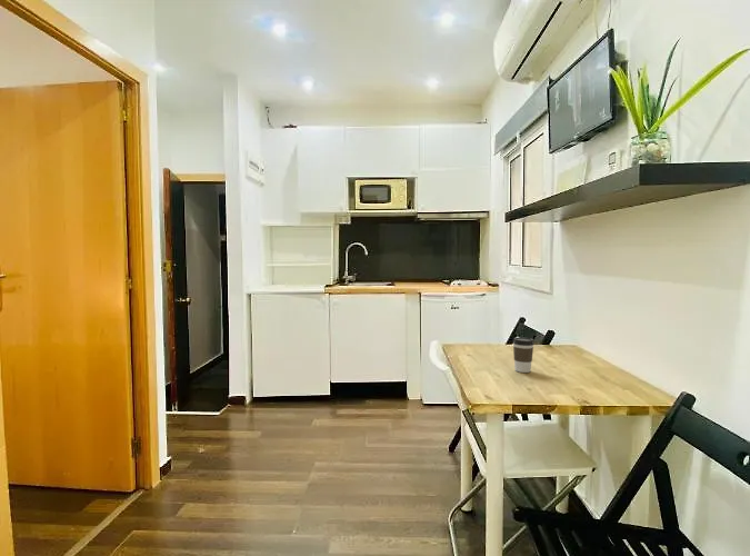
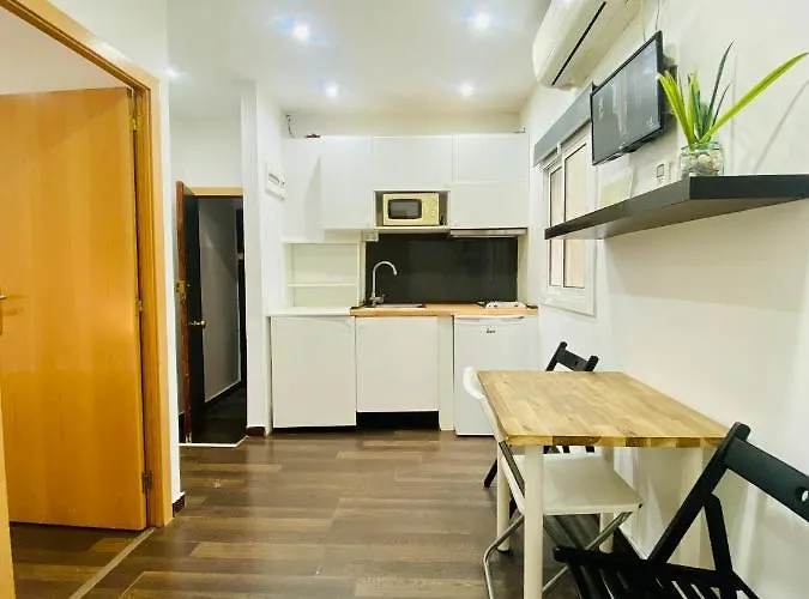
- coffee cup [512,336,536,374]
